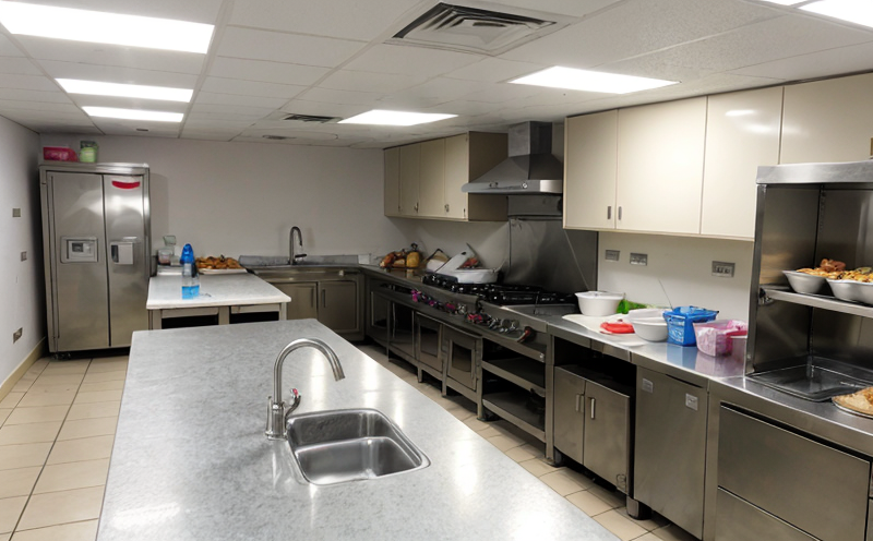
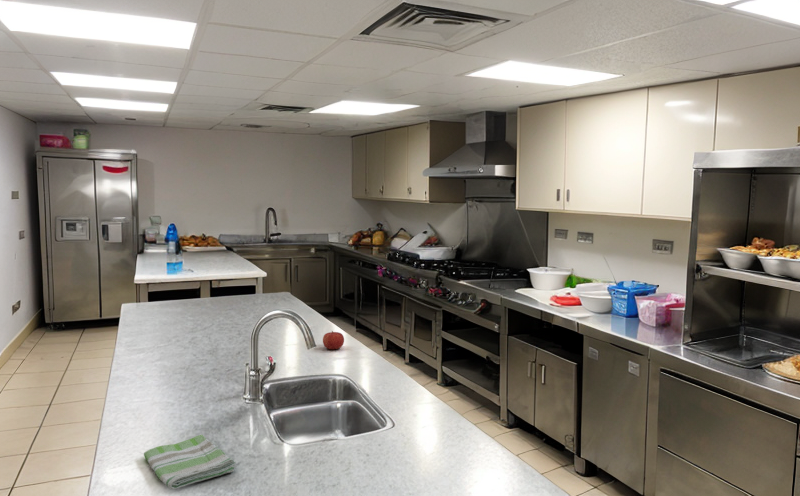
+ fruit [322,330,345,350]
+ dish towel [143,434,237,490]
